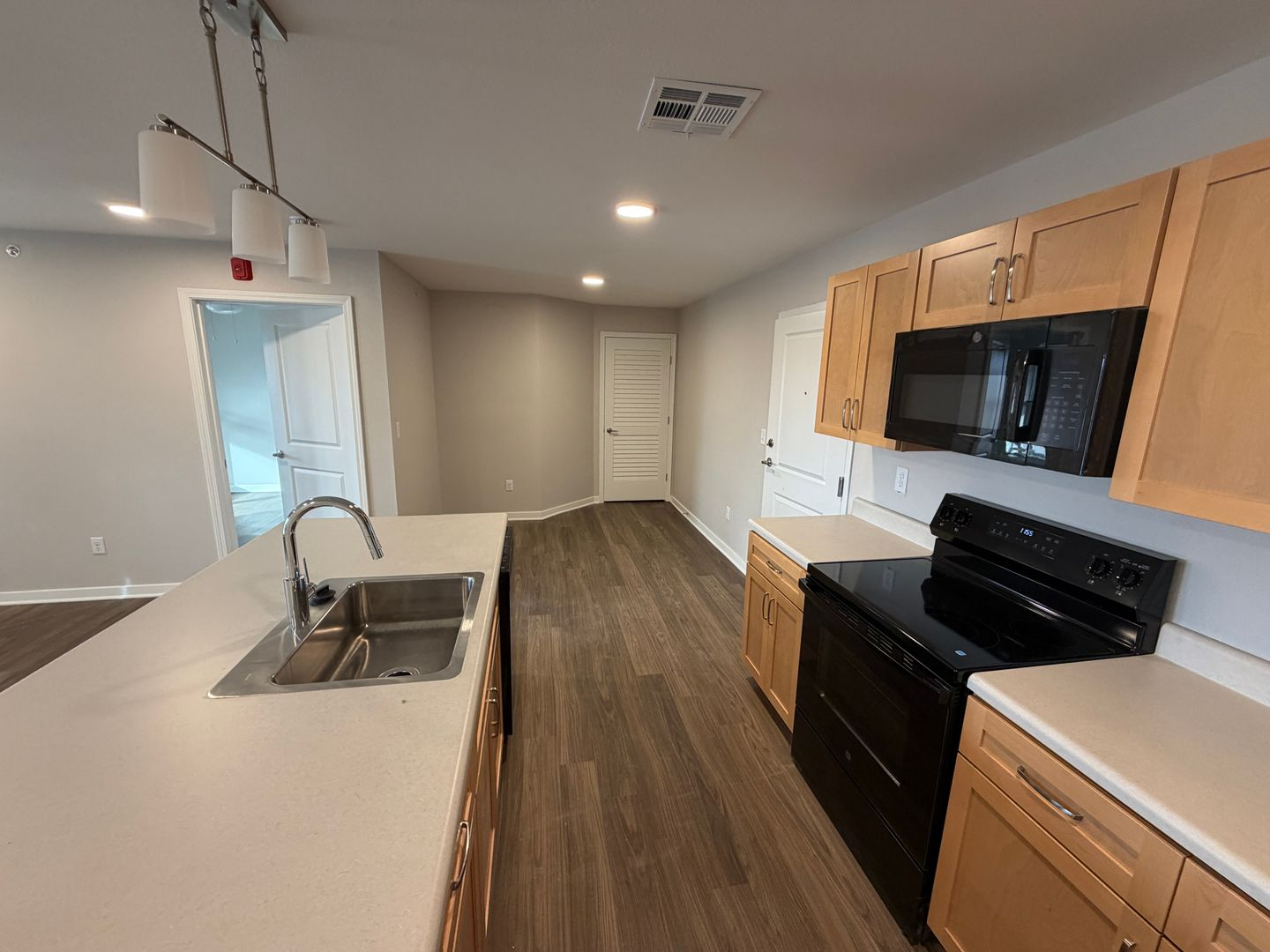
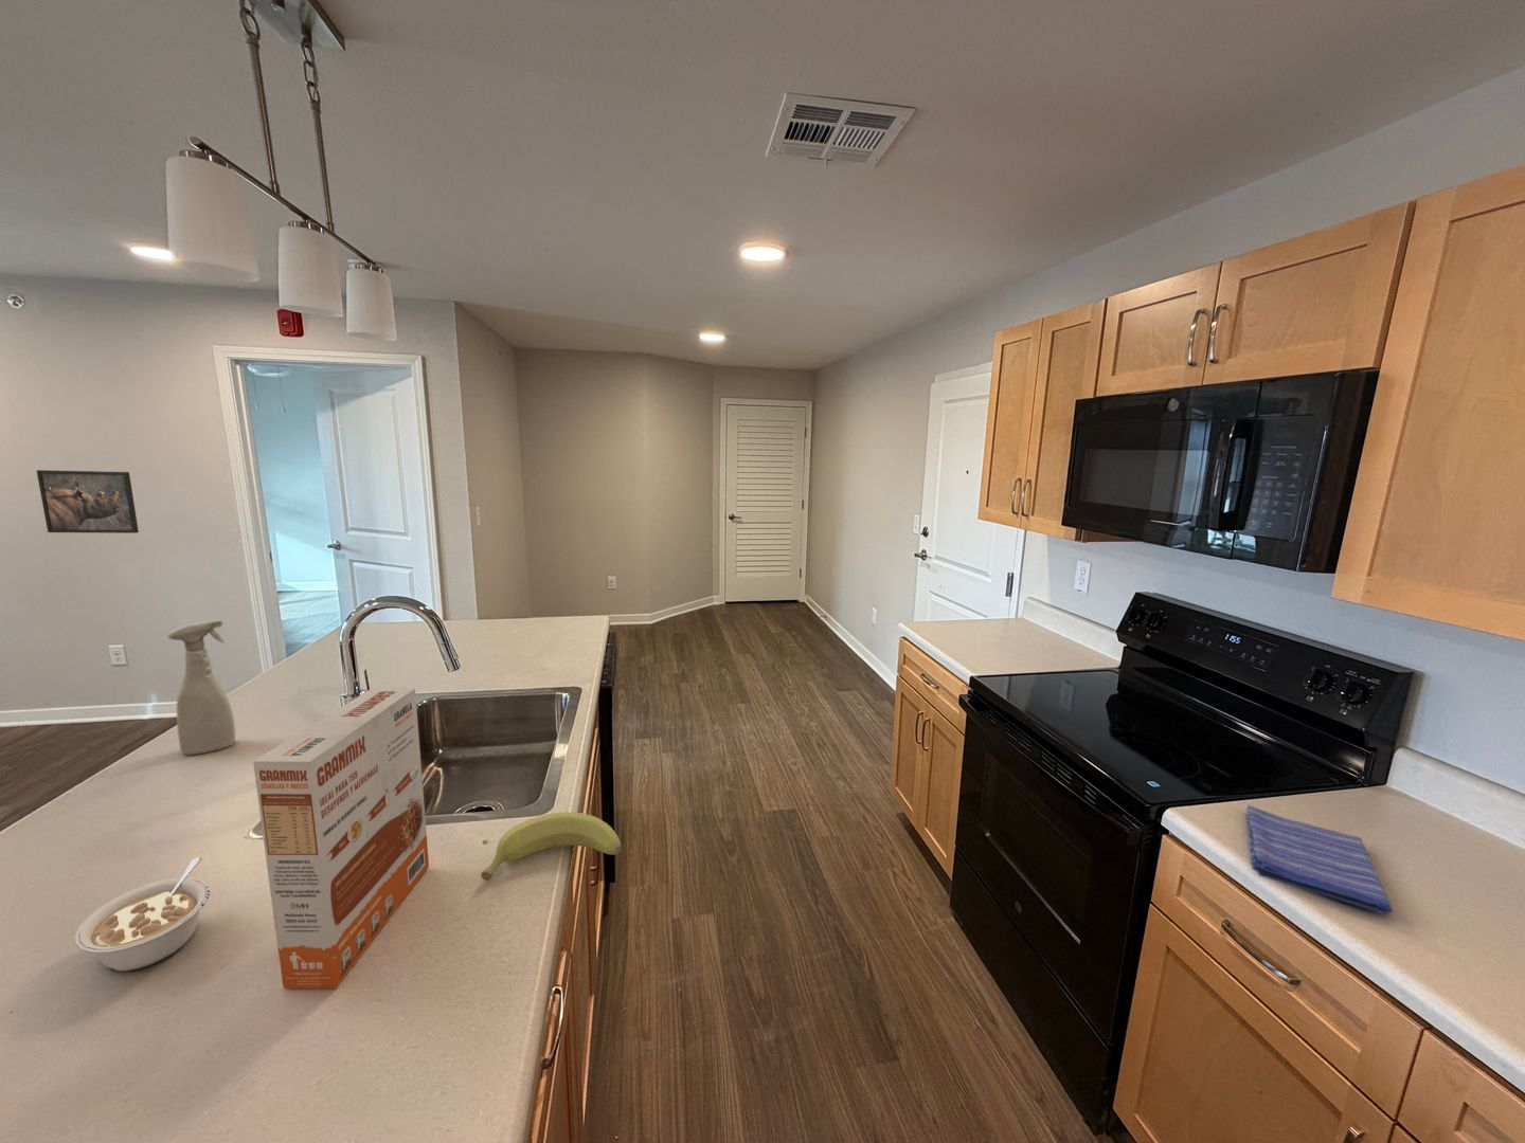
+ spray bottle [166,620,237,756]
+ banana [480,810,623,881]
+ legume [74,856,211,973]
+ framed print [36,468,139,534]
+ cereal box [252,687,430,989]
+ dish towel [1245,804,1394,915]
